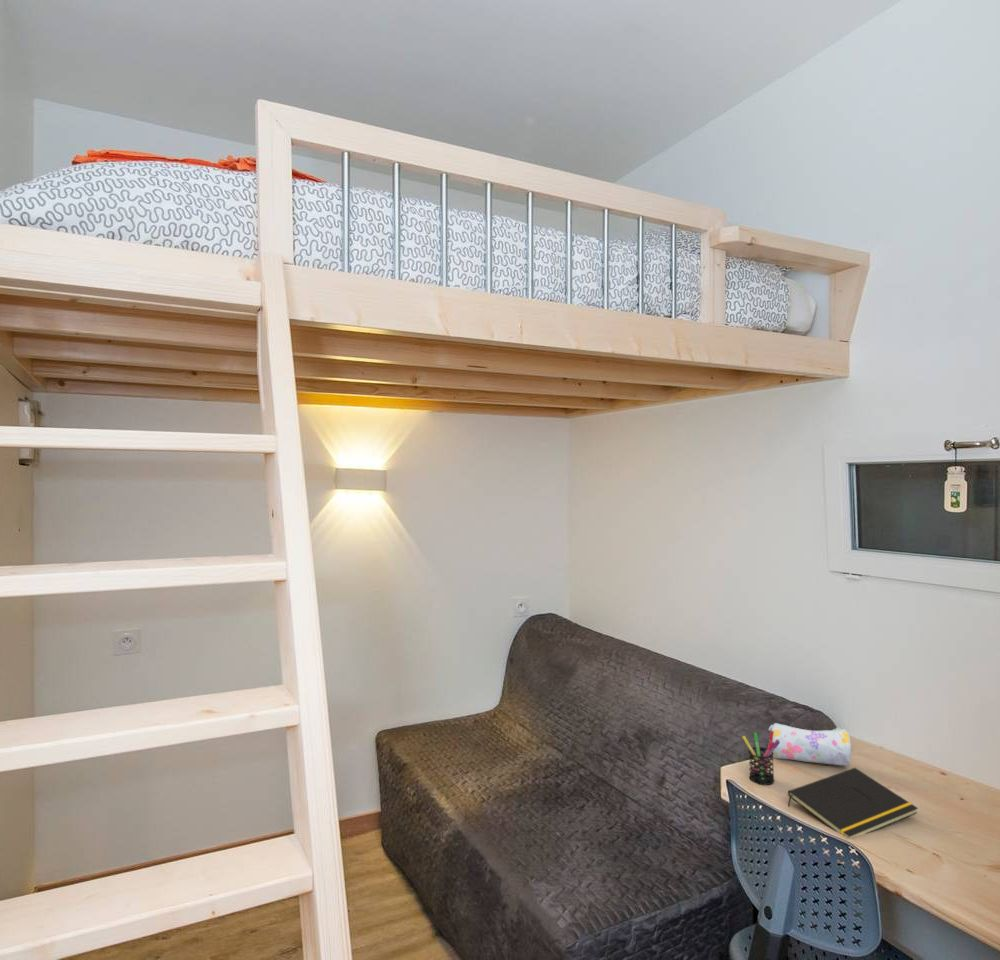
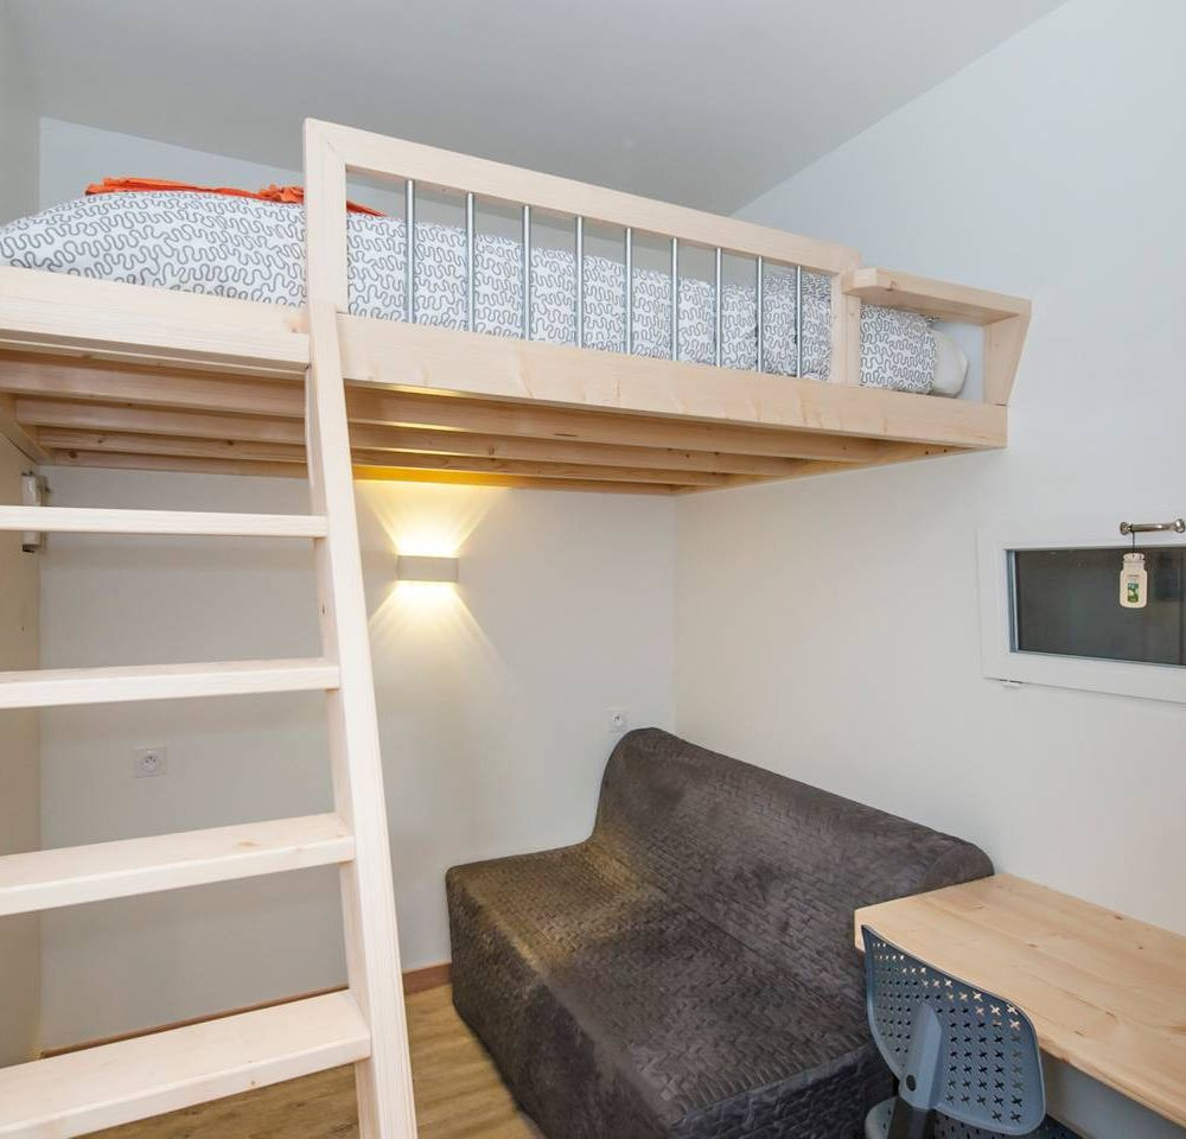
- pen holder [742,730,780,786]
- pencil case [768,722,852,767]
- notepad [787,767,919,839]
